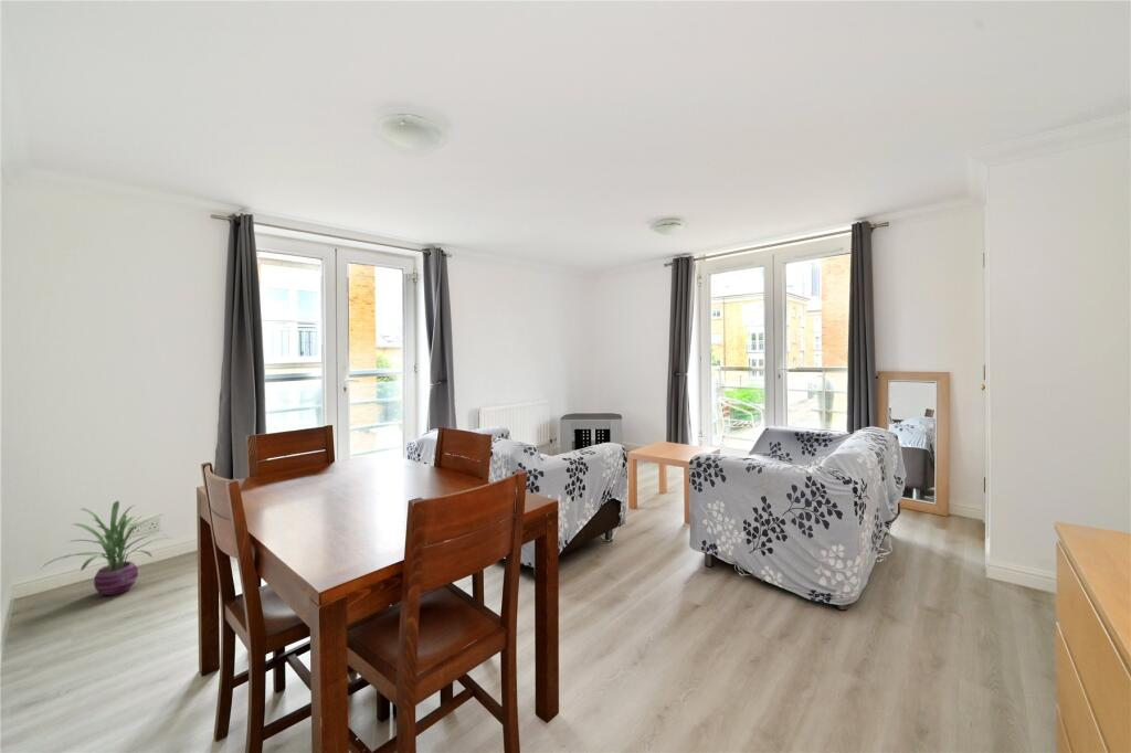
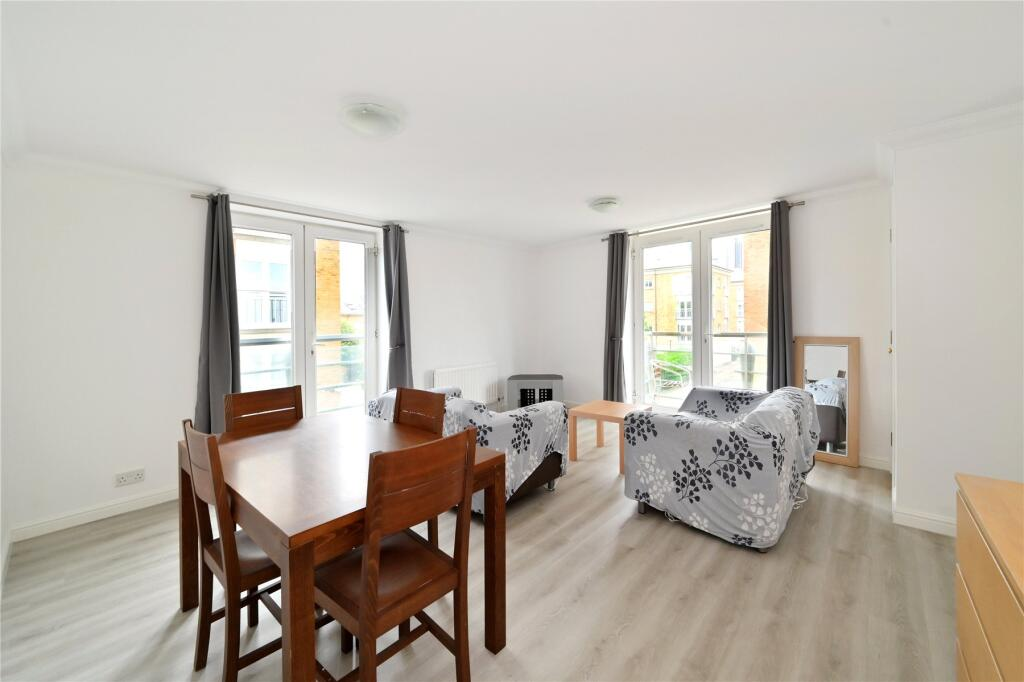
- decorative plant [39,500,172,596]
